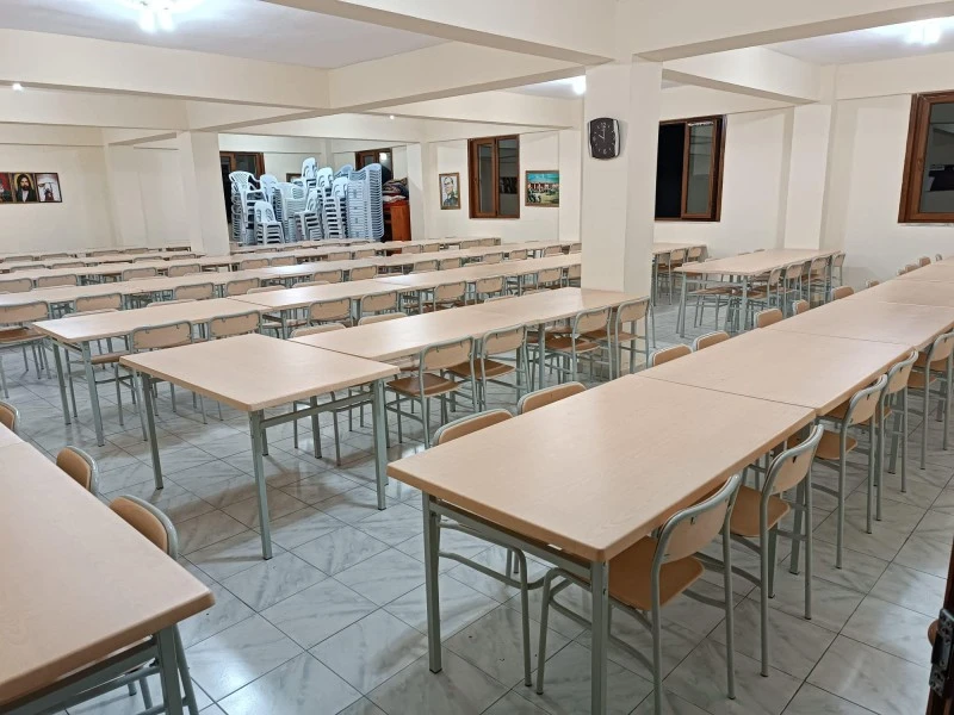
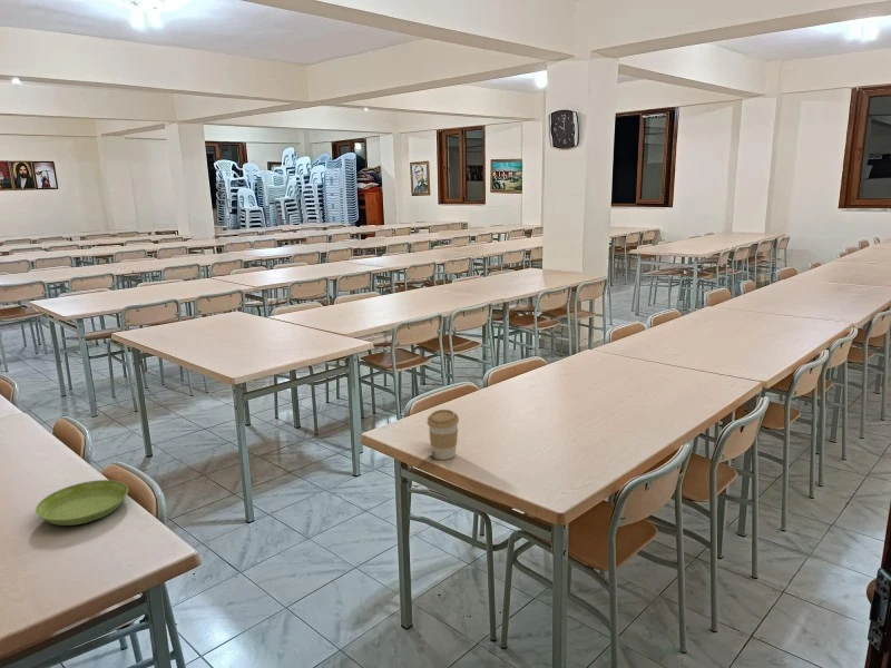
+ coffee cup [427,409,460,461]
+ saucer [35,479,129,527]
